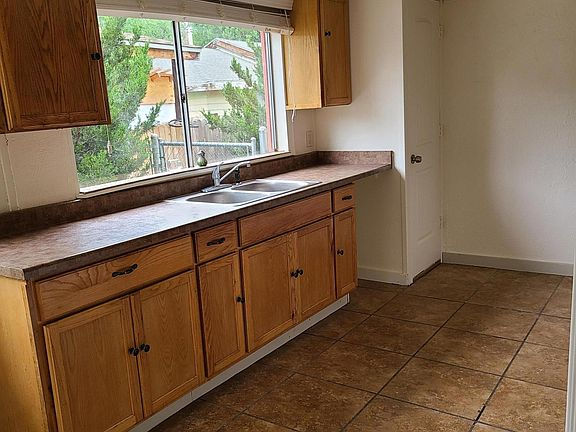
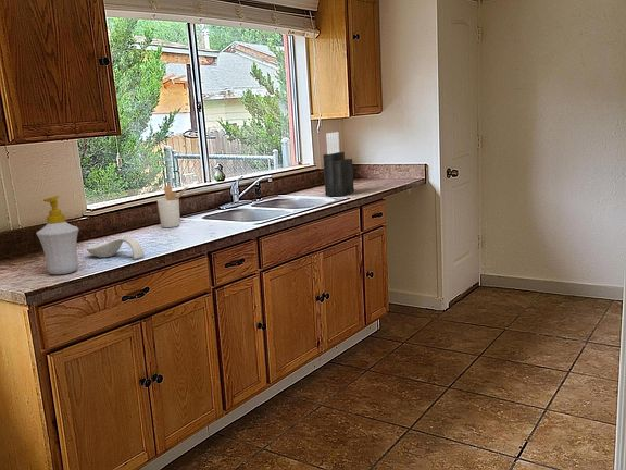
+ knife block [322,131,355,197]
+ utensil holder [156,184,189,228]
+ soap bottle [35,195,79,275]
+ spoon rest [86,236,146,260]
